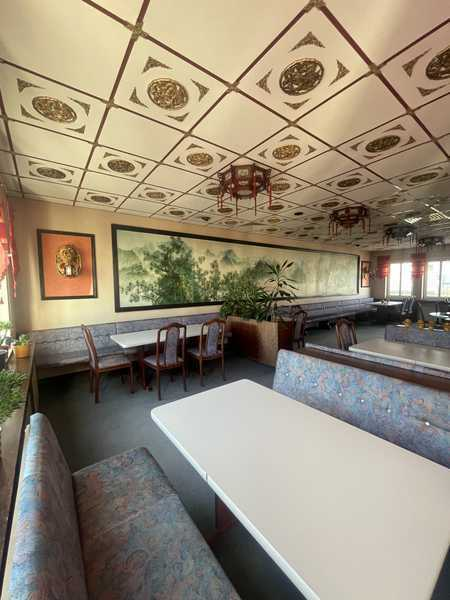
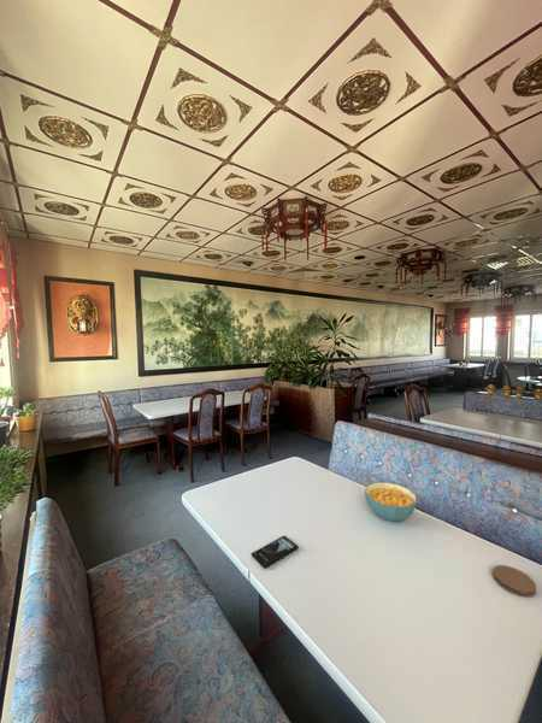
+ coaster [491,564,537,598]
+ smartphone [251,535,300,570]
+ cereal bowl [364,481,418,522]
